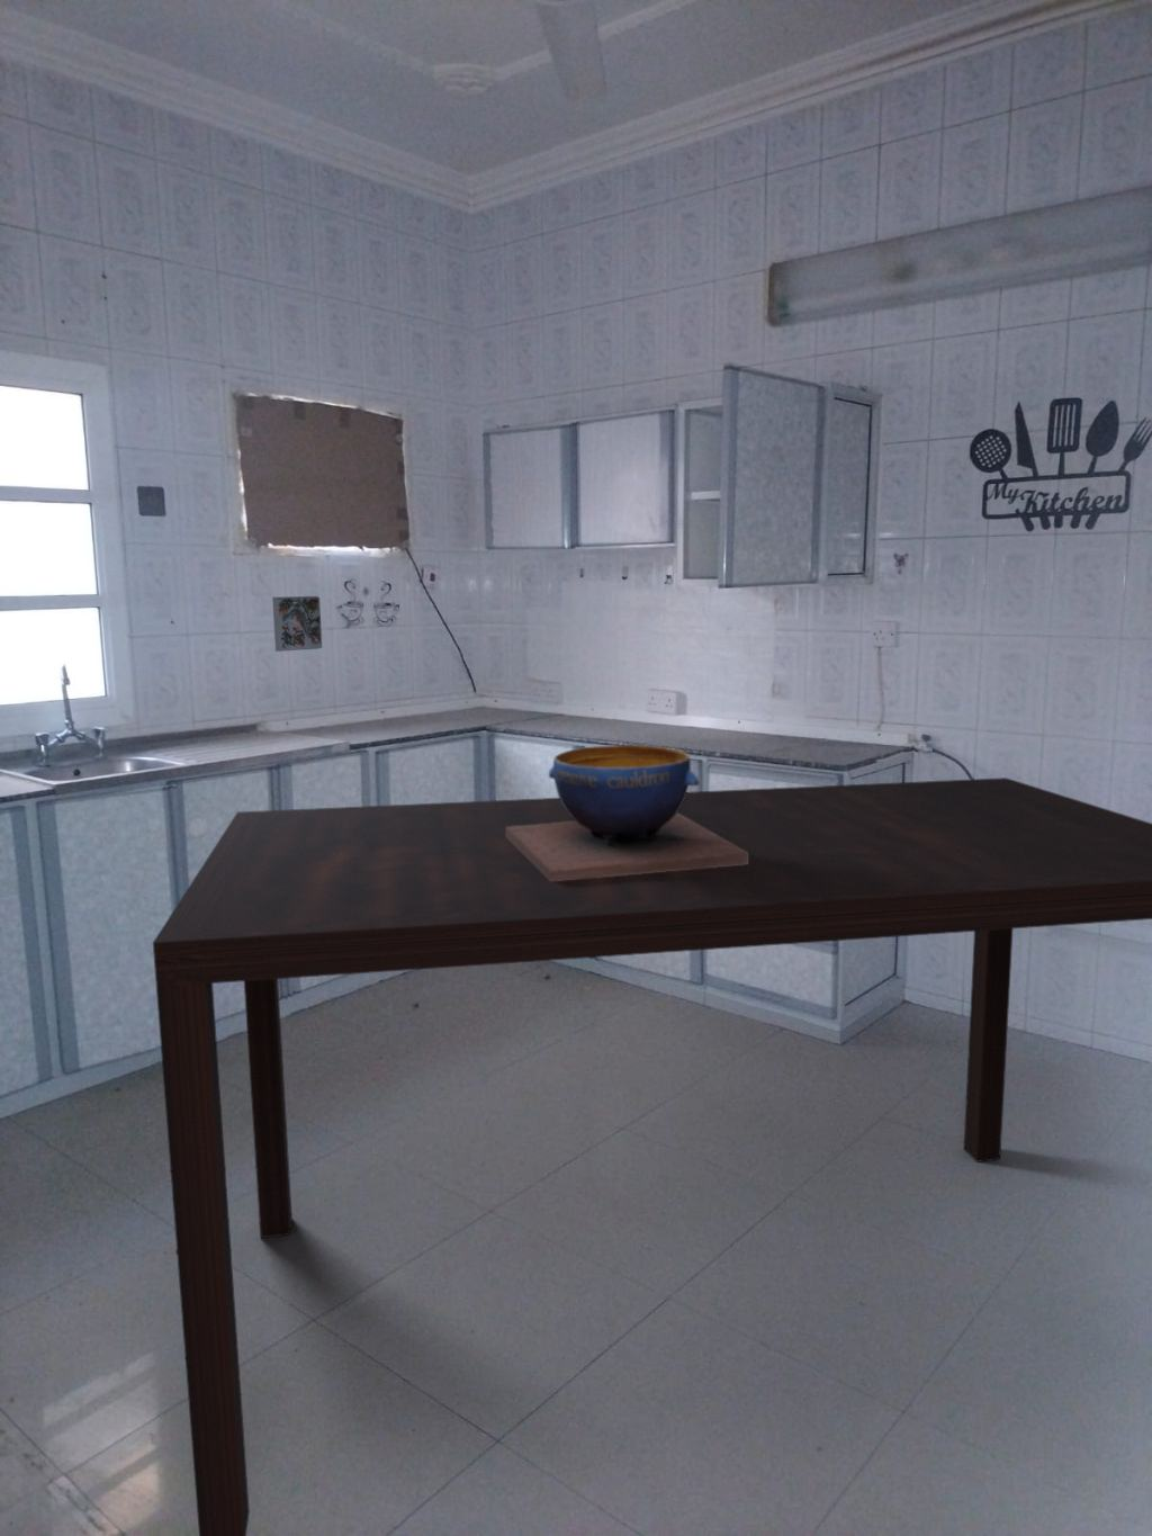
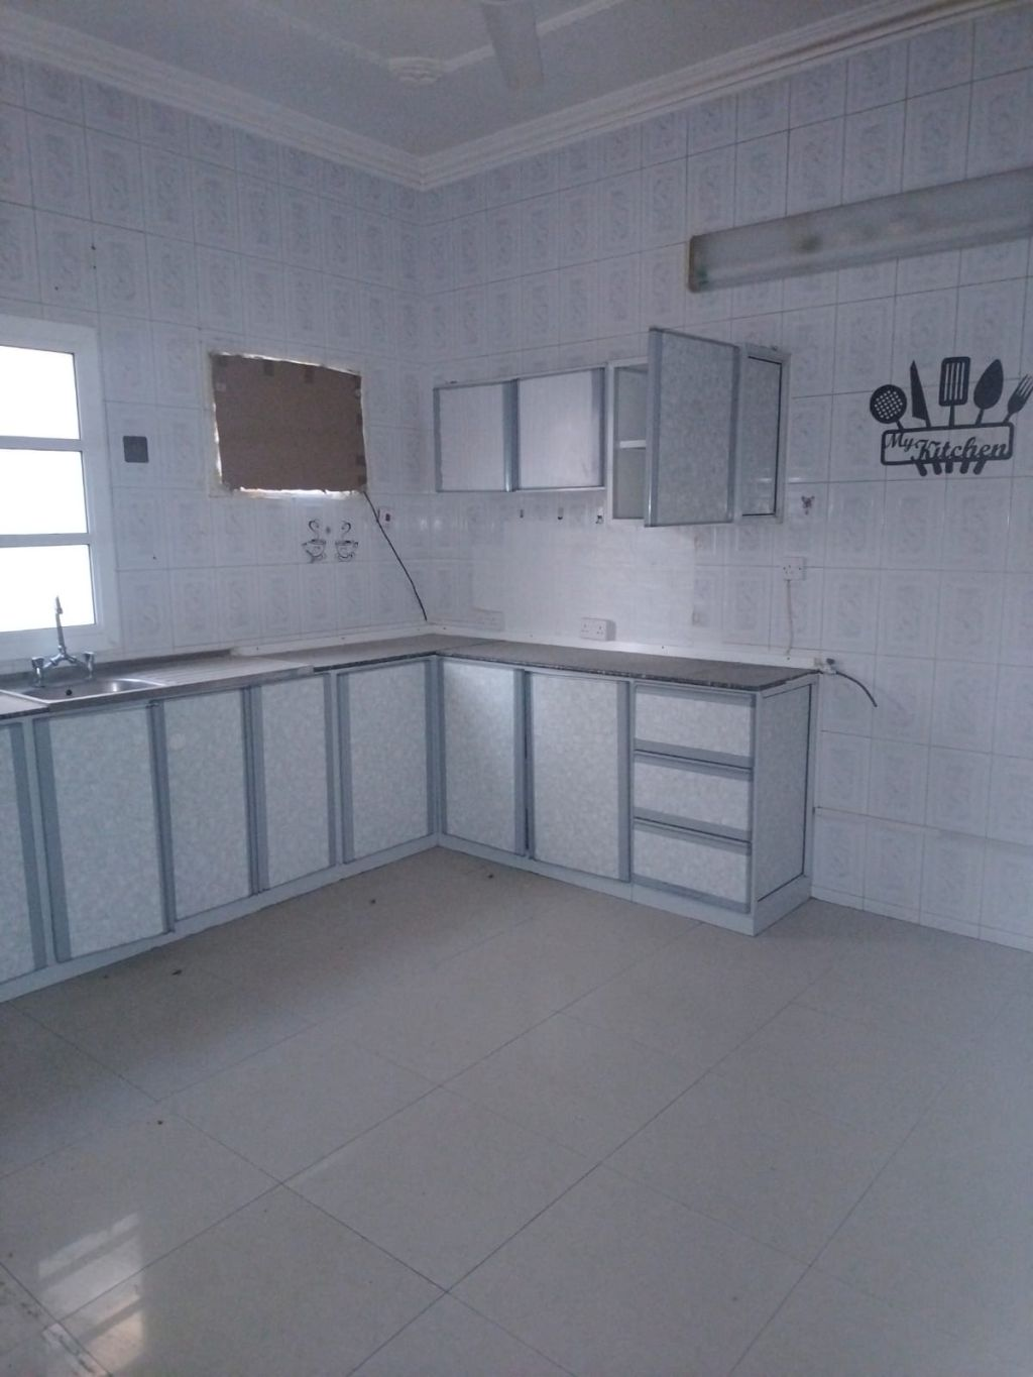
- decorative tile [271,596,323,652]
- decorative bowl [506,744,748,881]
- dining table [152,776,1152,1536]
